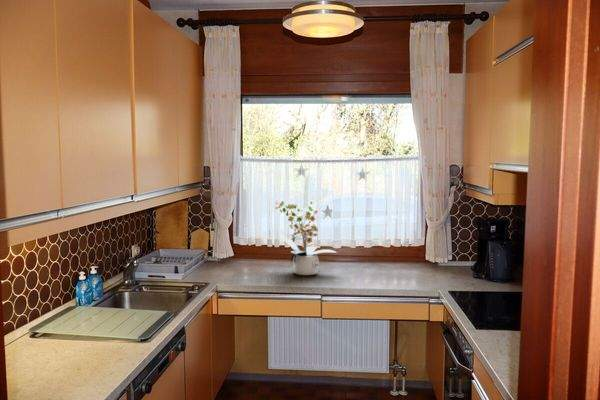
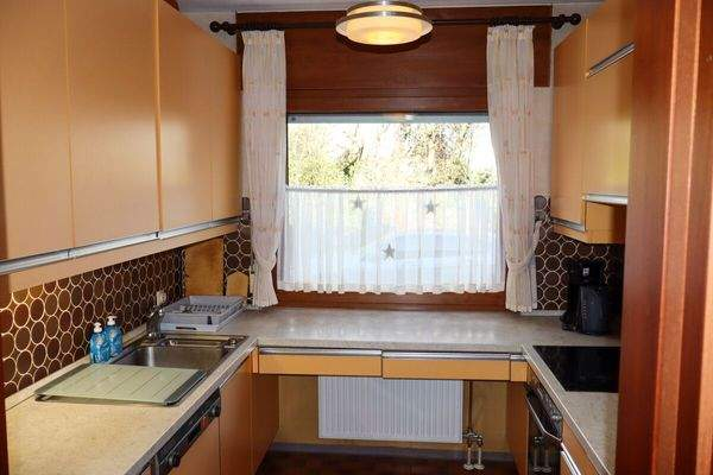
- potted plant [275,197,338,276]
